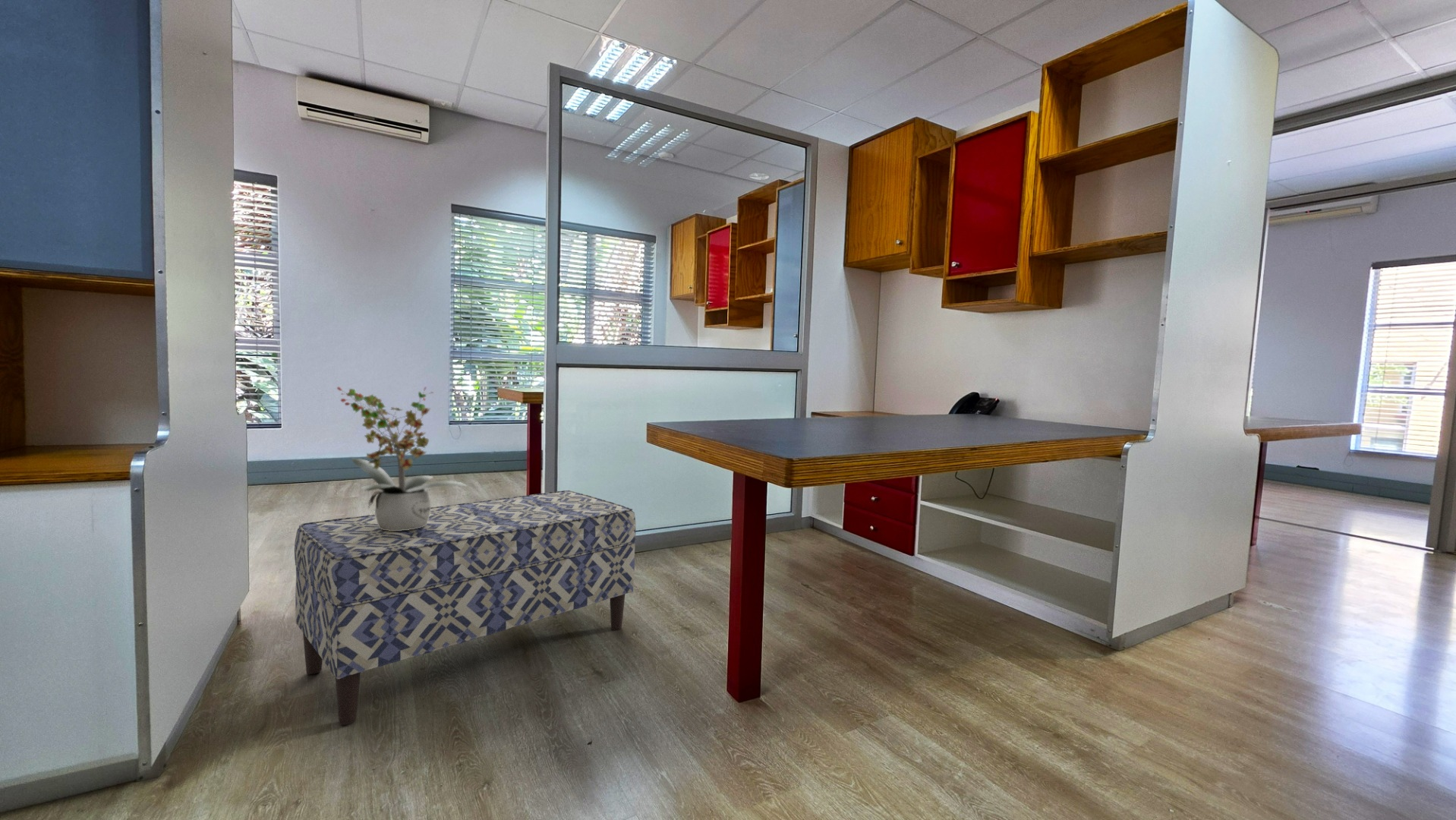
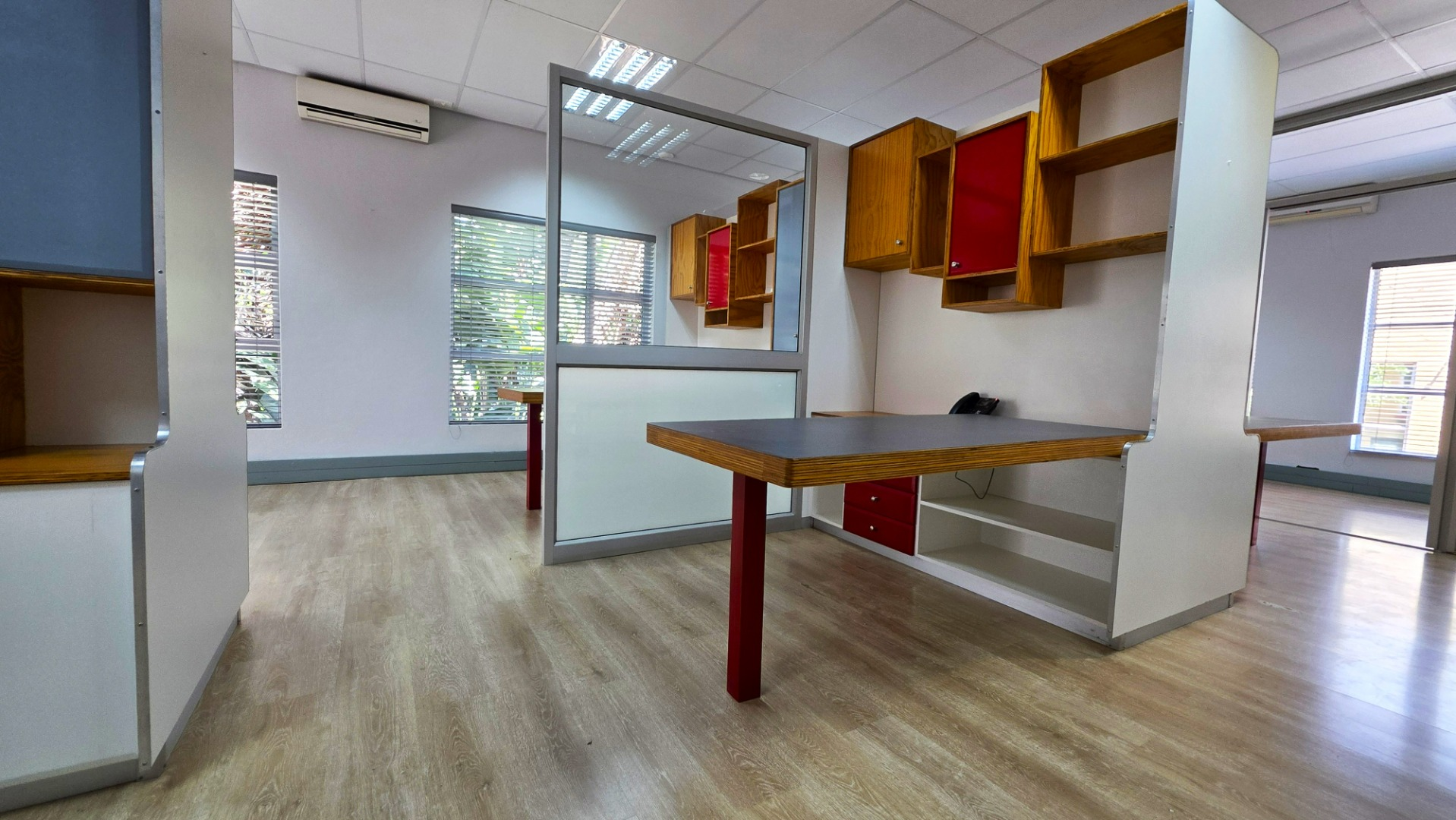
- bench [294,490,636,726]
- potted plant [336,386,468,531]
